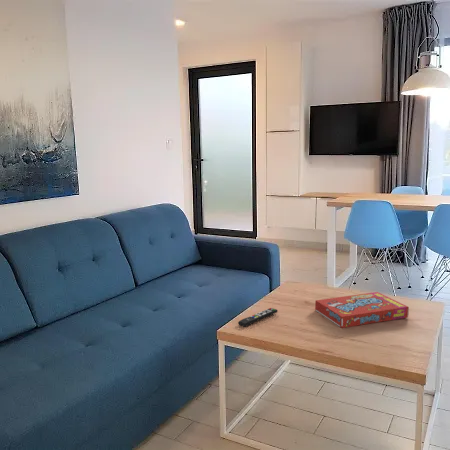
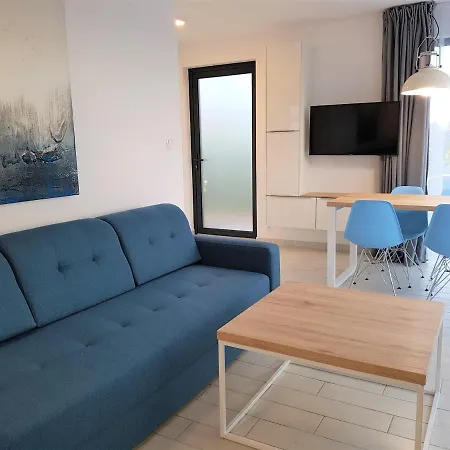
- remote control [237,307,279,328]
- snack box [314,291,410,329]
